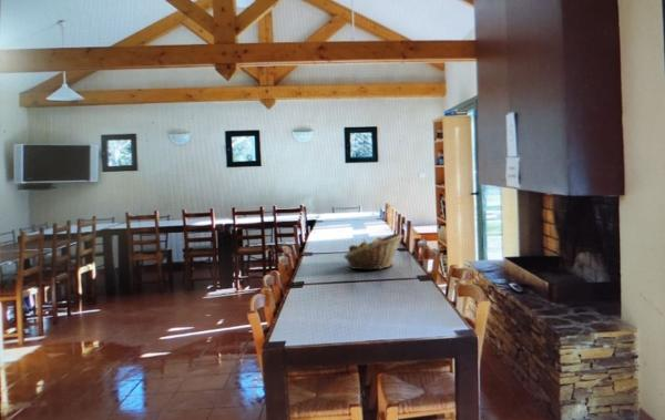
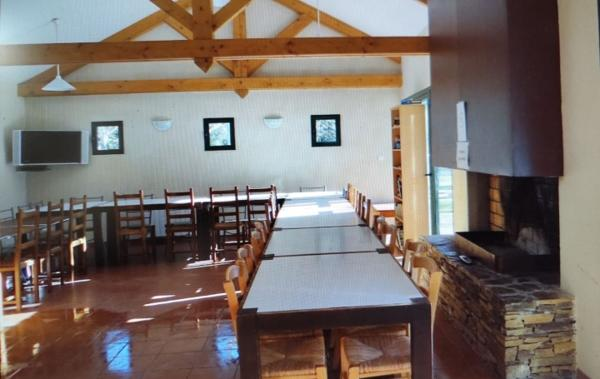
- fruit basket [342,233,403,272]
